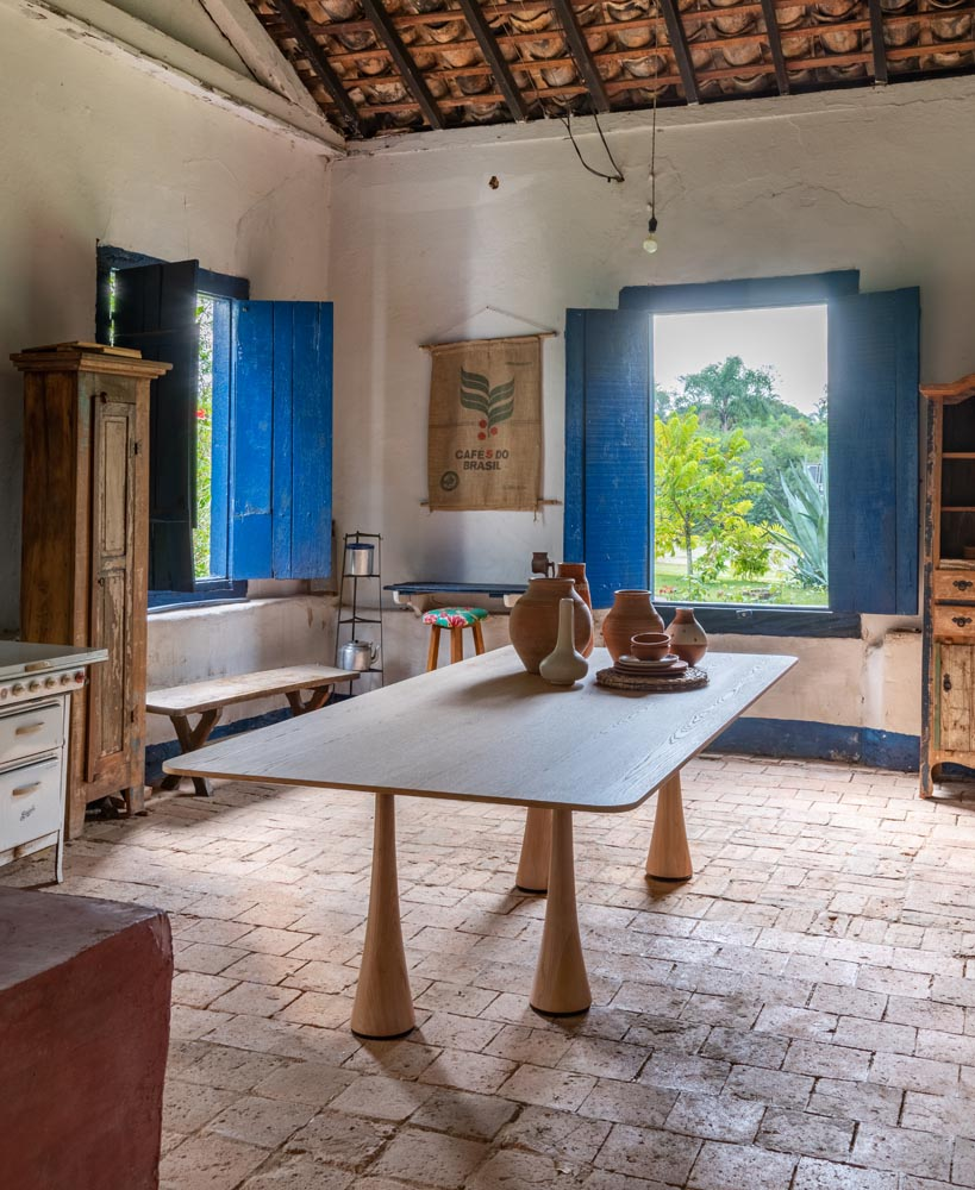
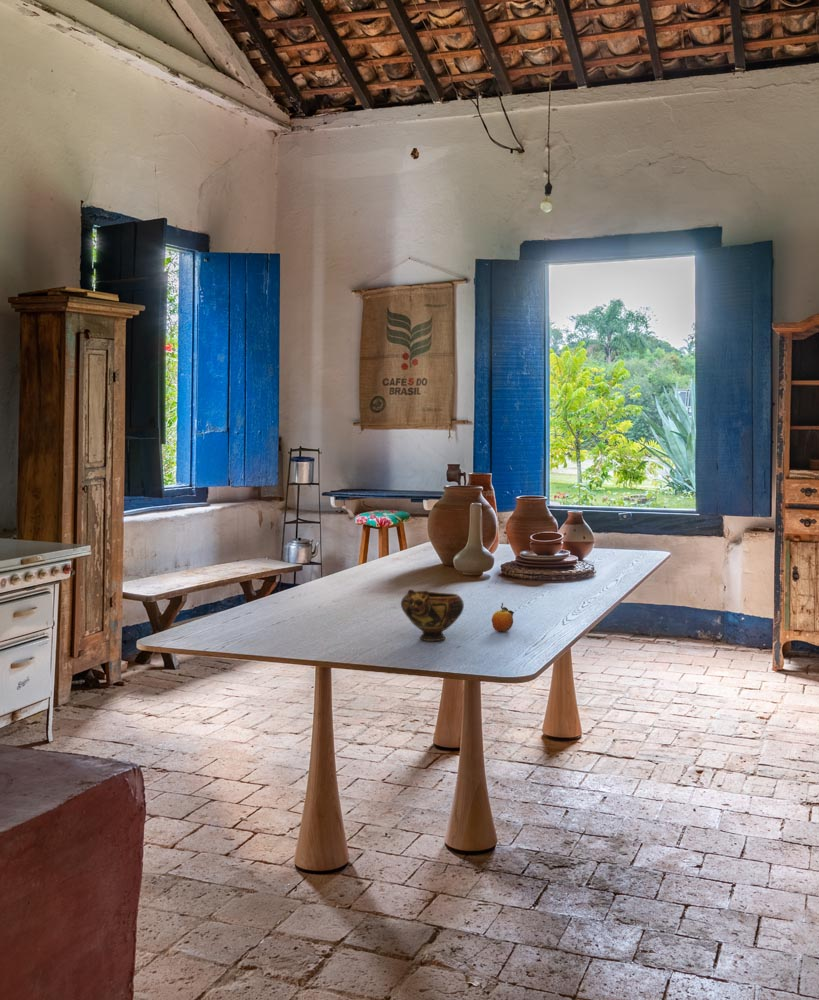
+ ceramic bowl [400,589,465,642]
+ fruit [491,602,515,632]
